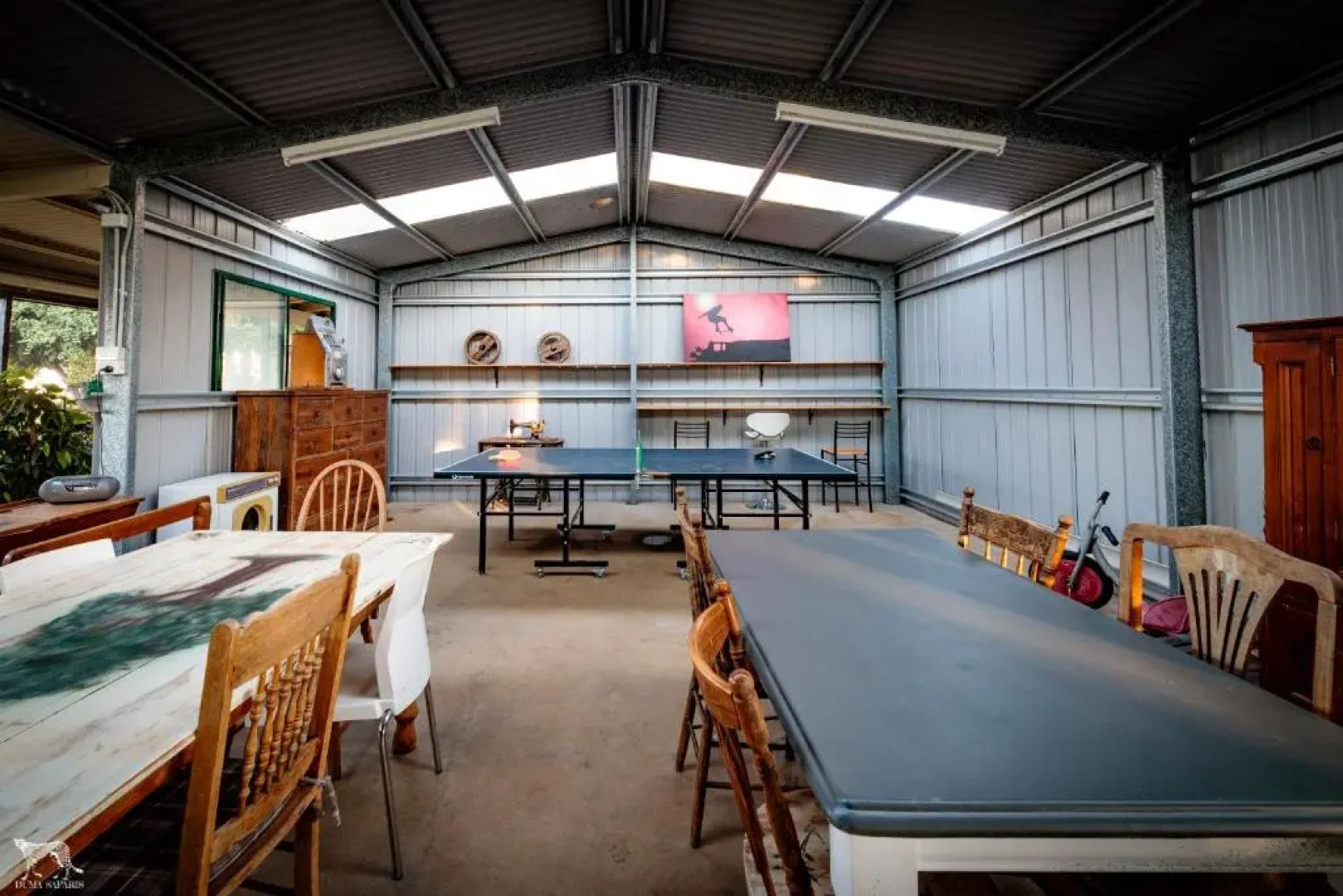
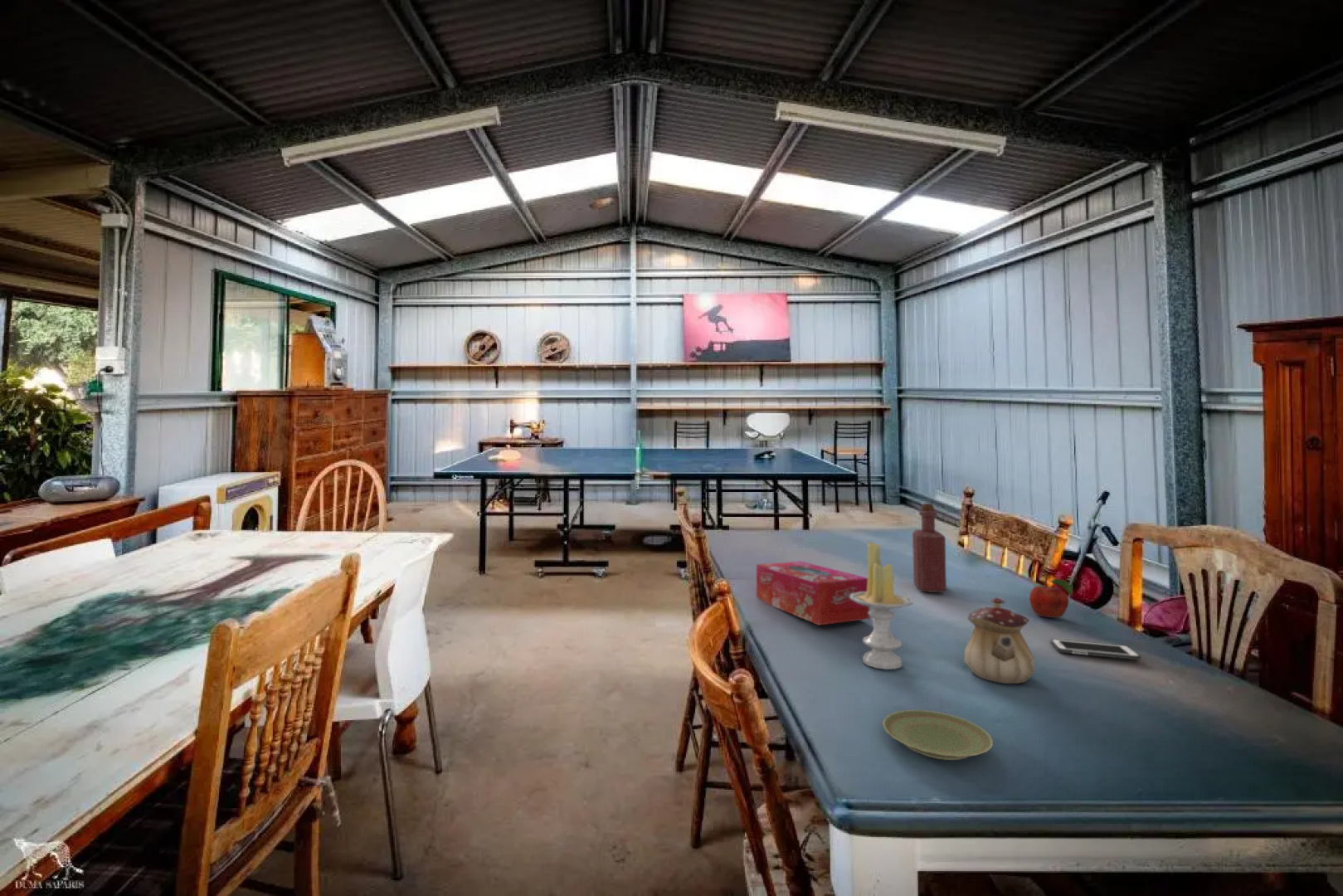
+ tissue box [756,560,870,626]
+ cell phone [1050,638,1141,660]
+ fruit [1029,577,1073,619]
+ candle [849,541,914,670]
+ plate [882,709,994,761]
+ bottle [912,503,947,593]
+ teapot [963,597,1036,684]
